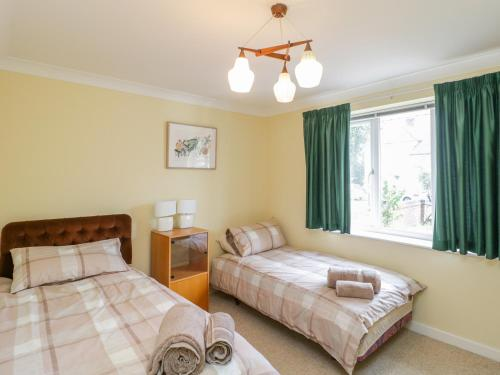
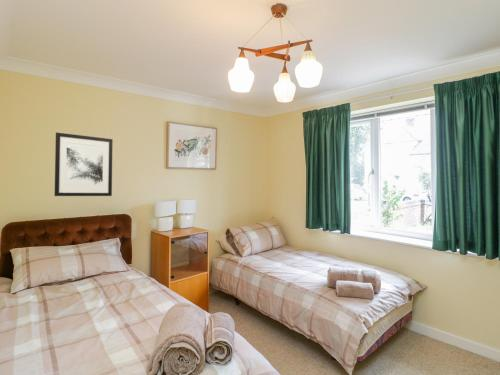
+ wall art [54,131,114,197]
